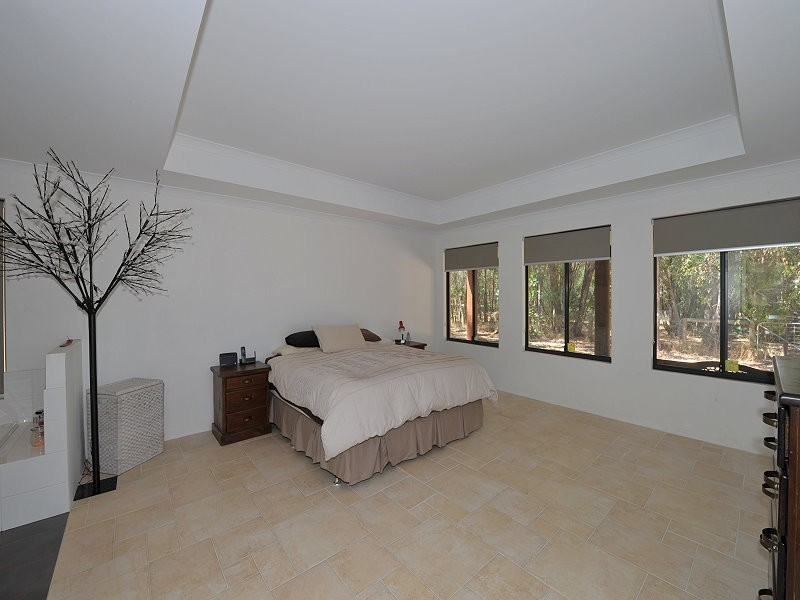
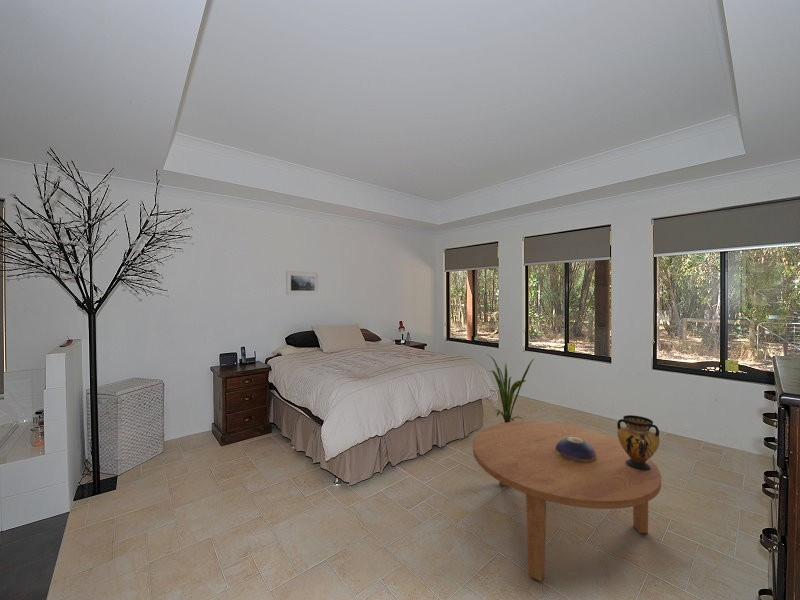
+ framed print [285,270,320,296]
+ vase [616,414,661,470]
+ house plant [486,353,535,424]
+ coffee table [472,420,662,582]
+ decorative bowl [555,437,597,463]
